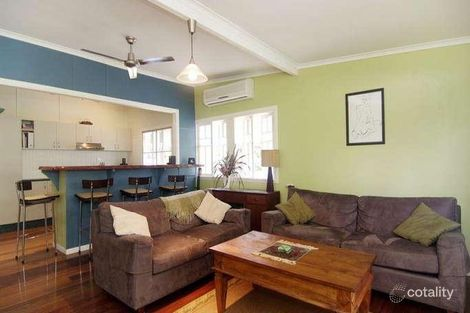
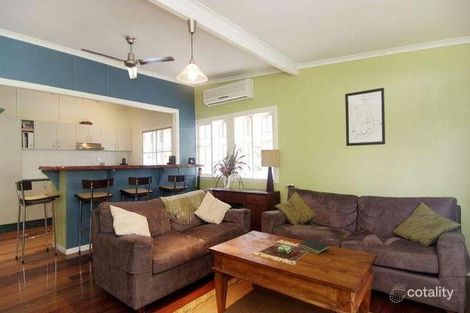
+ notepad [297,237,331,255]
